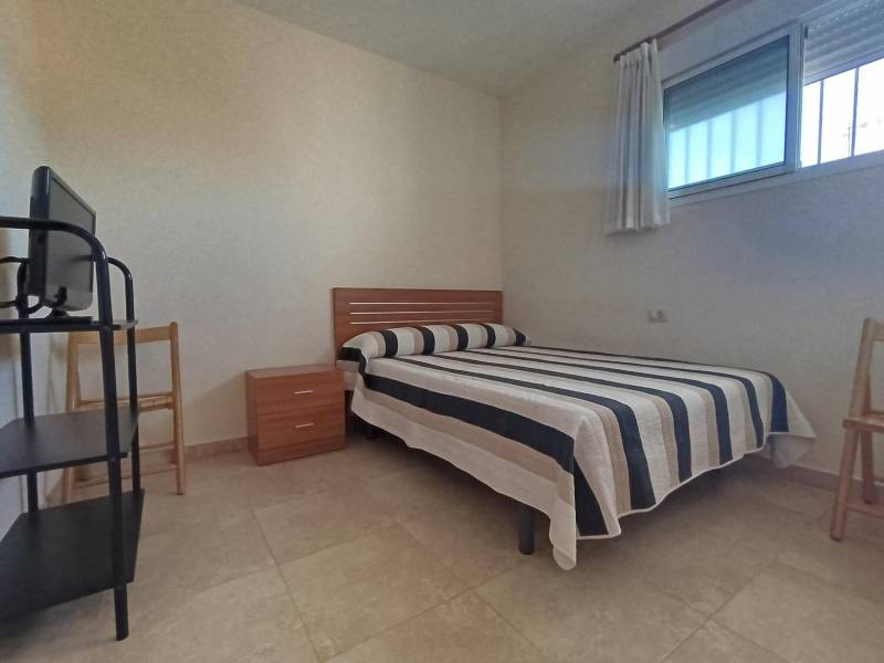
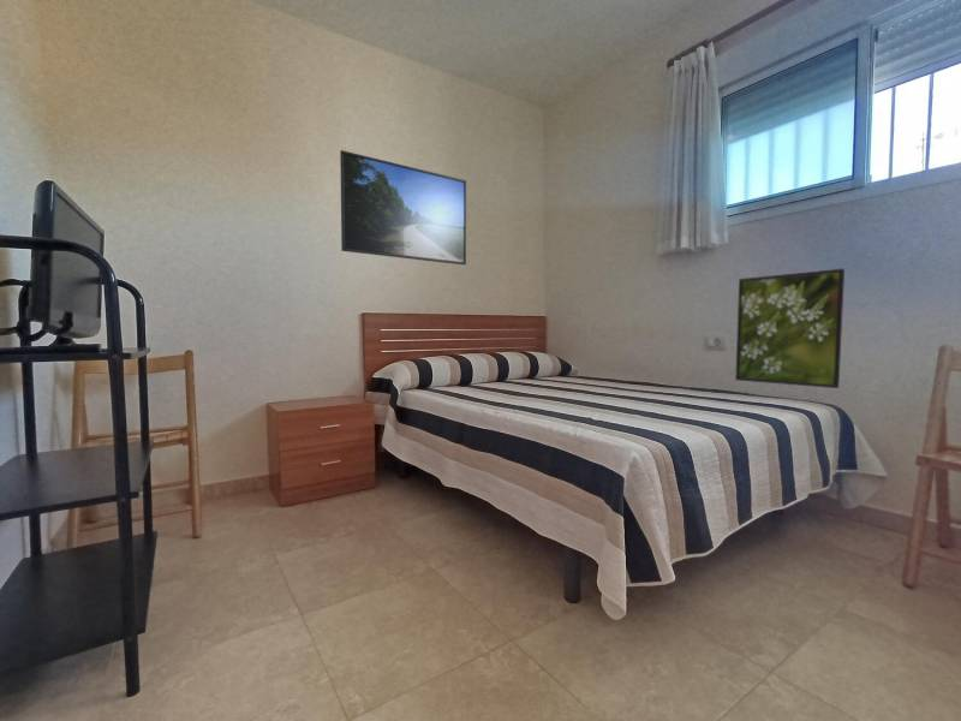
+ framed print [734,268,846,389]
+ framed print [339,149,467,266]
